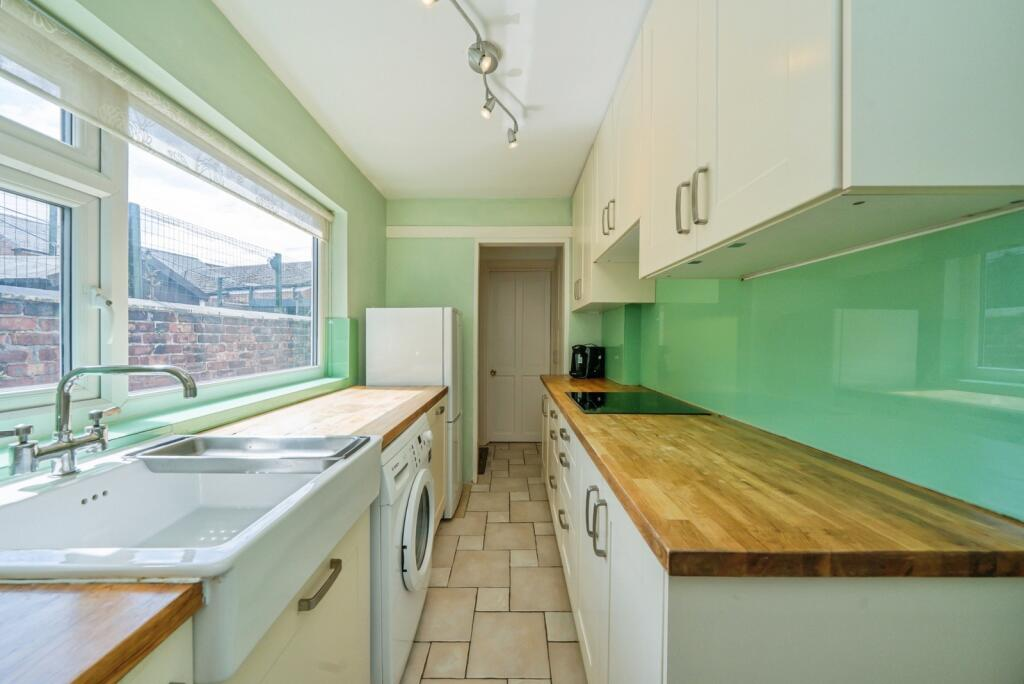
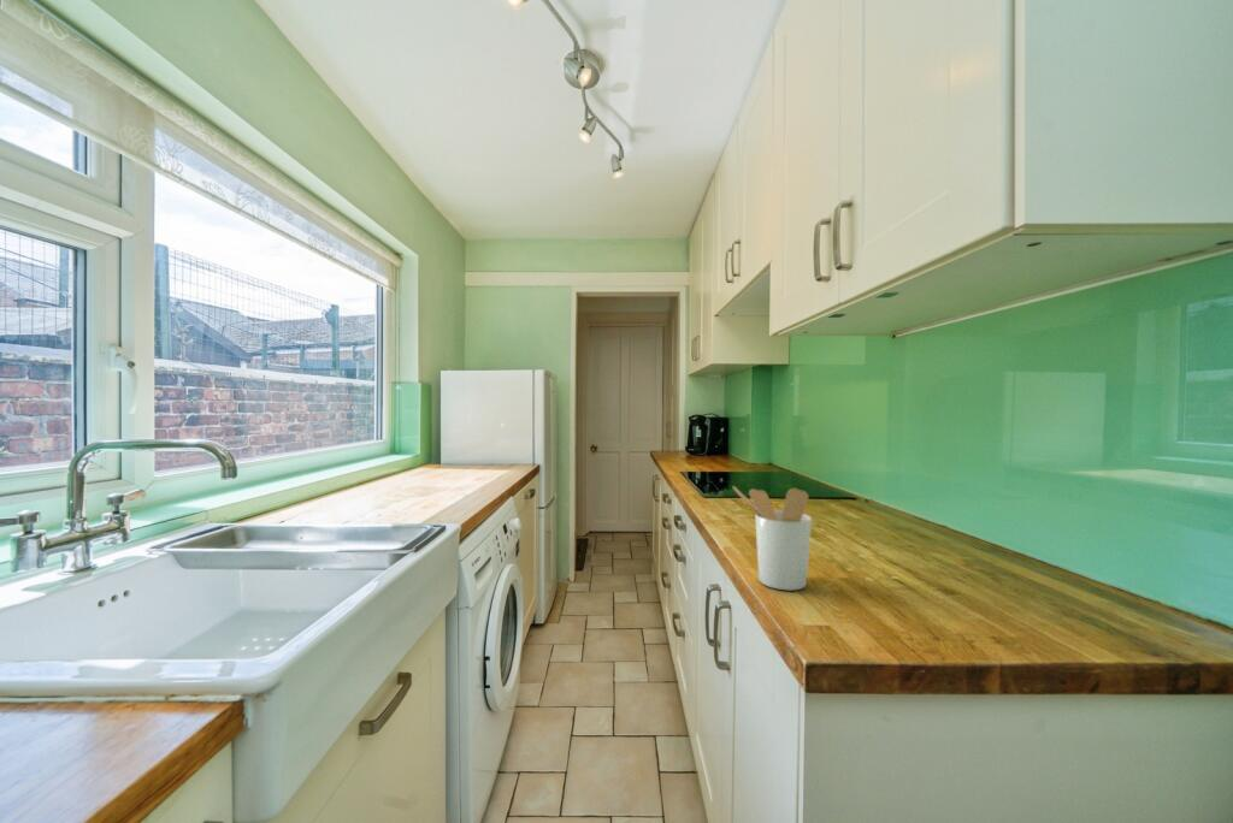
+ utensil holder [732,485,813,592]
